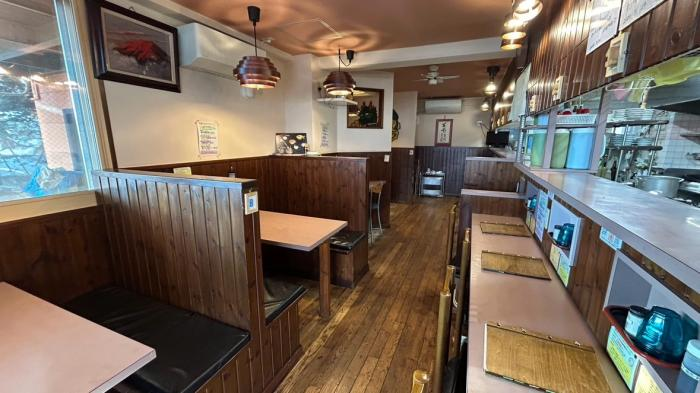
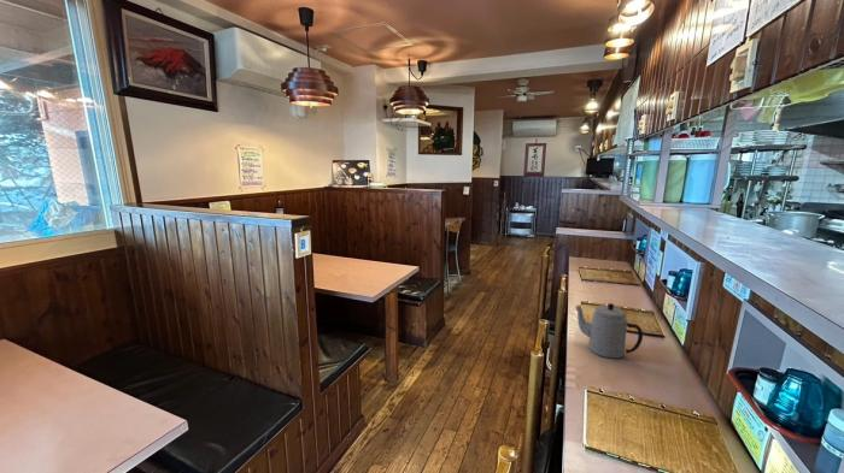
+ teapot [574,302,644,359]
